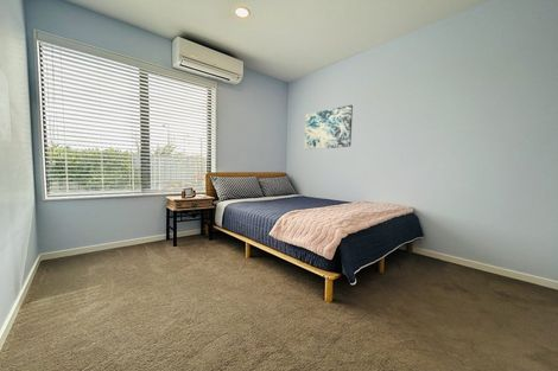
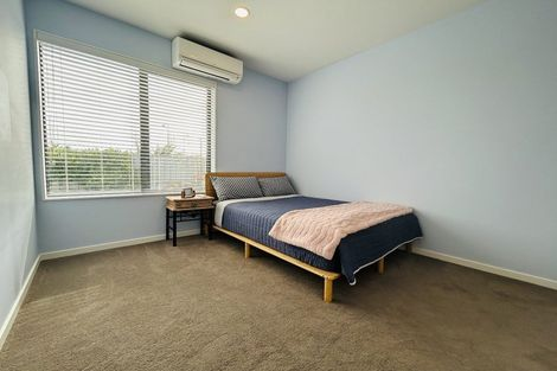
- wall art [303,104,354,151]
